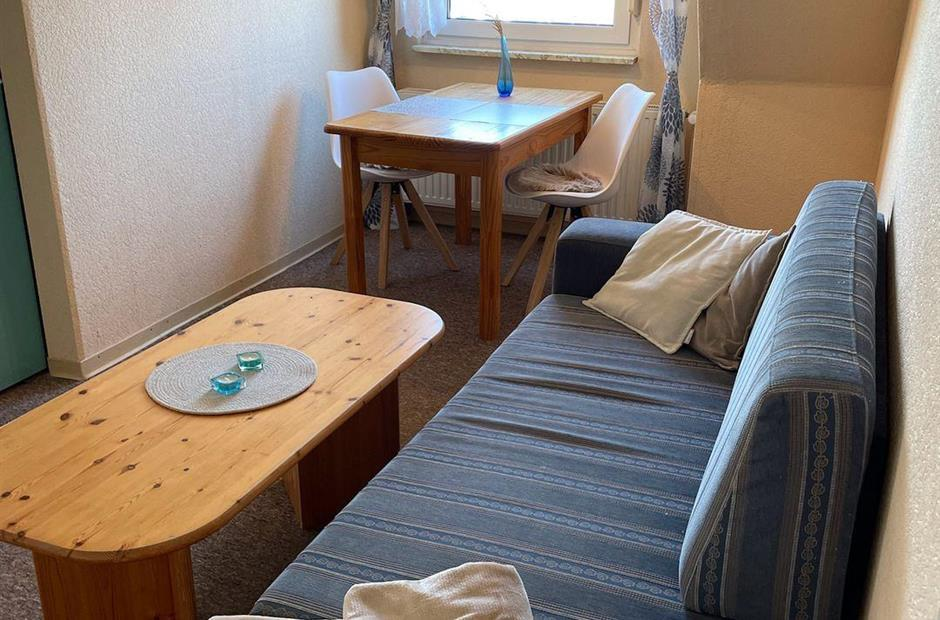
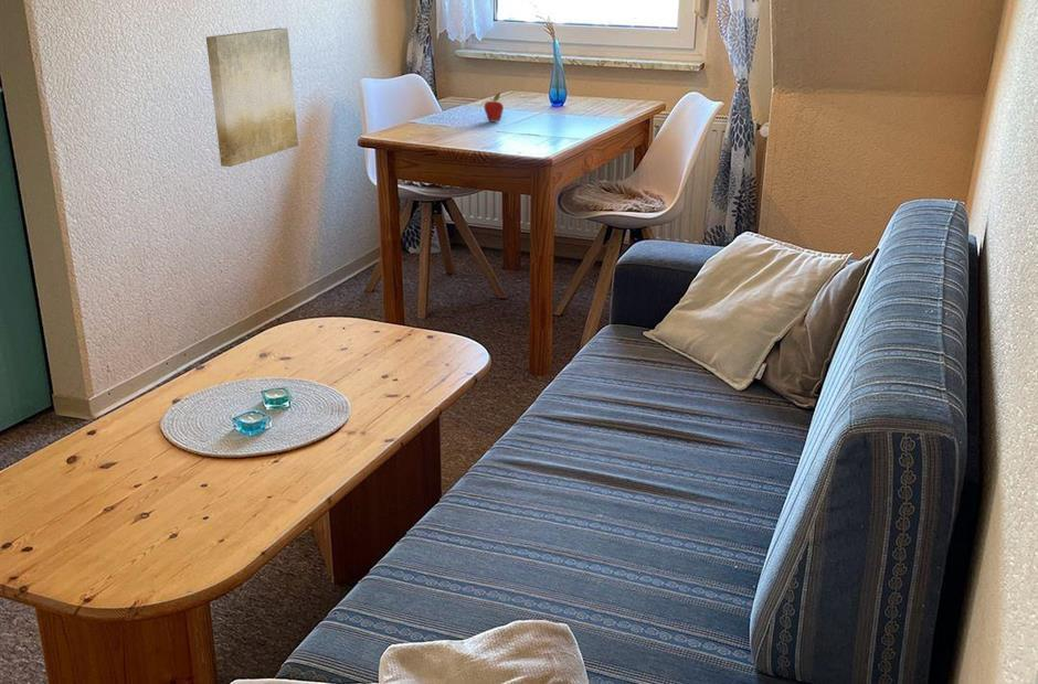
+ wall art [205,28,299,168]
+ fruit [484,92,505,122]
